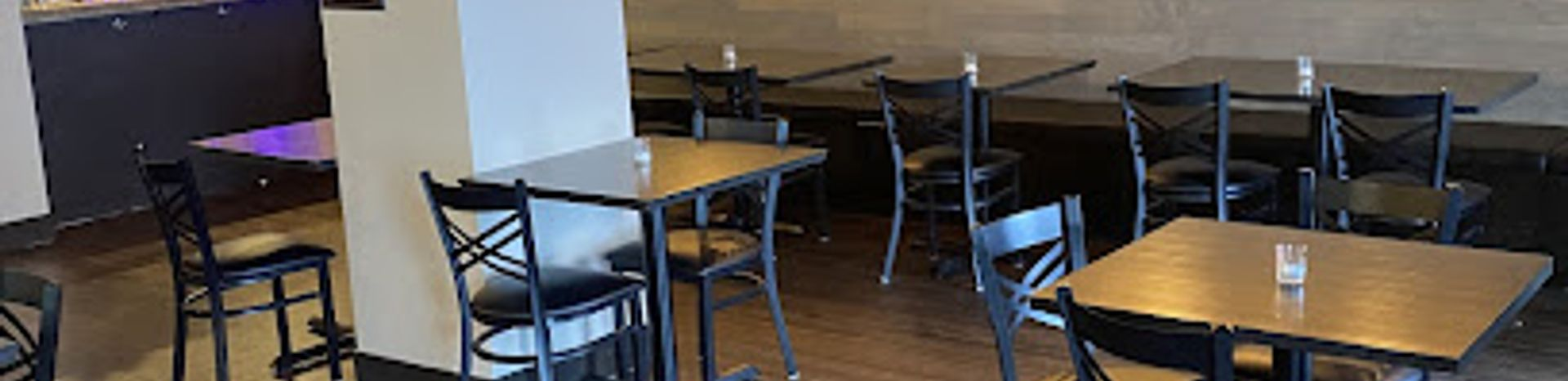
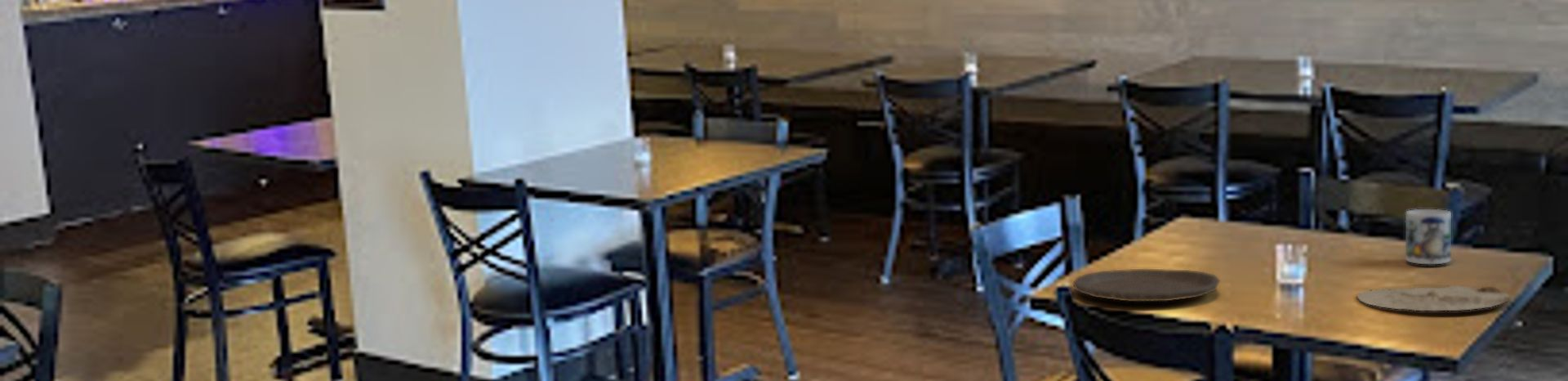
+ mug [1405,208,1452,265]
+ plate [1071,268,1221,303]
+ plate [1356,285,1511,312]
